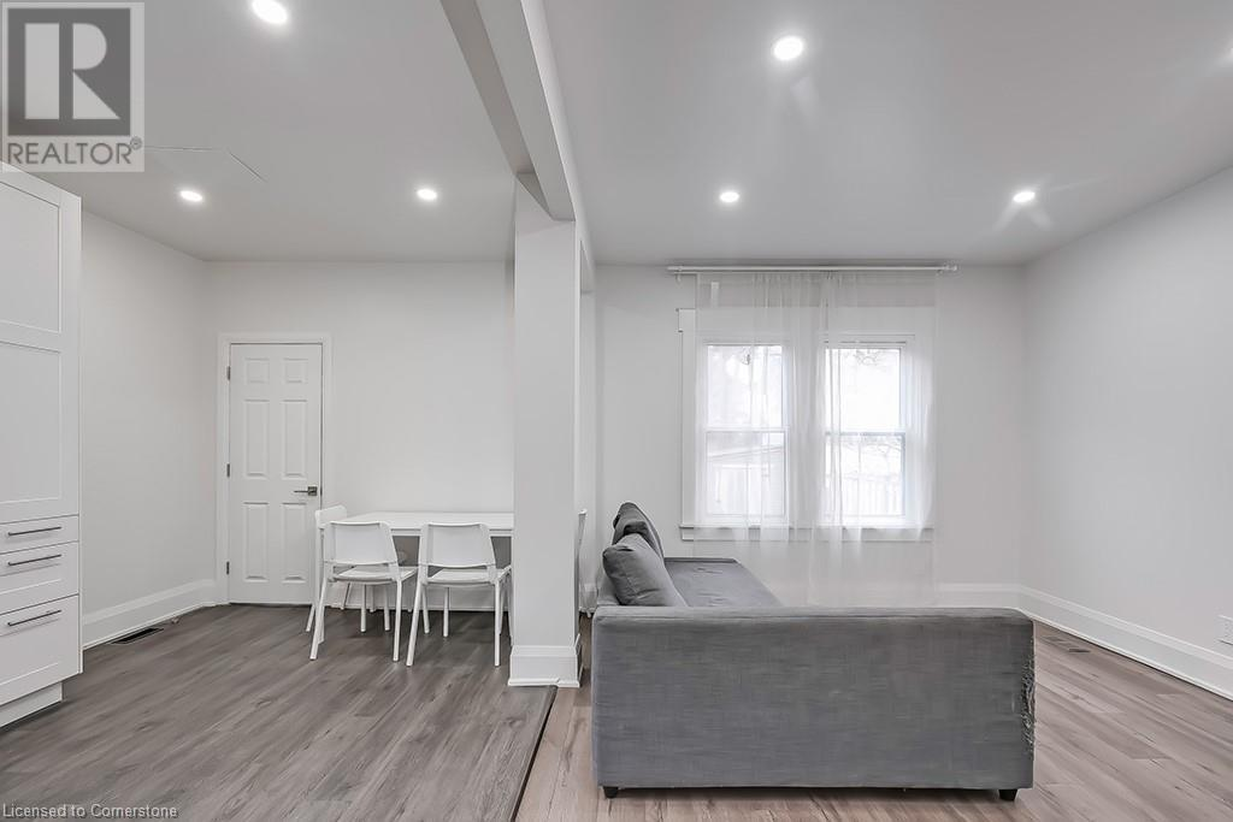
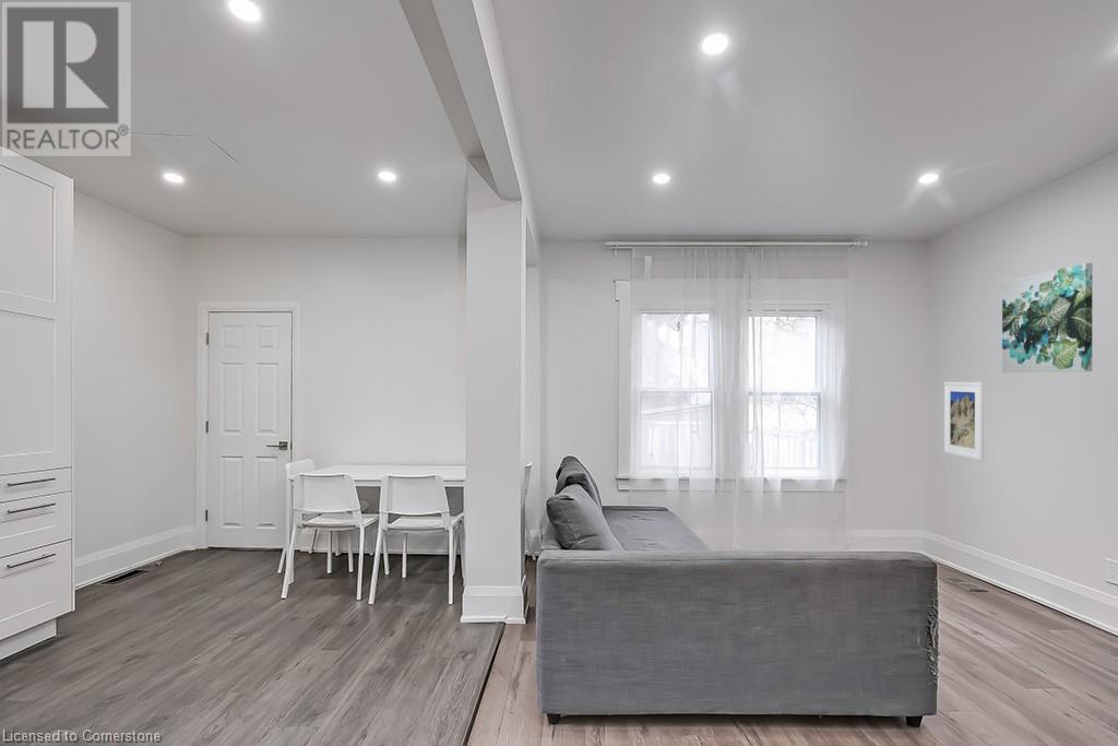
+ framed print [943,381,985,462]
+ wall art [1001,262,1093,374]
